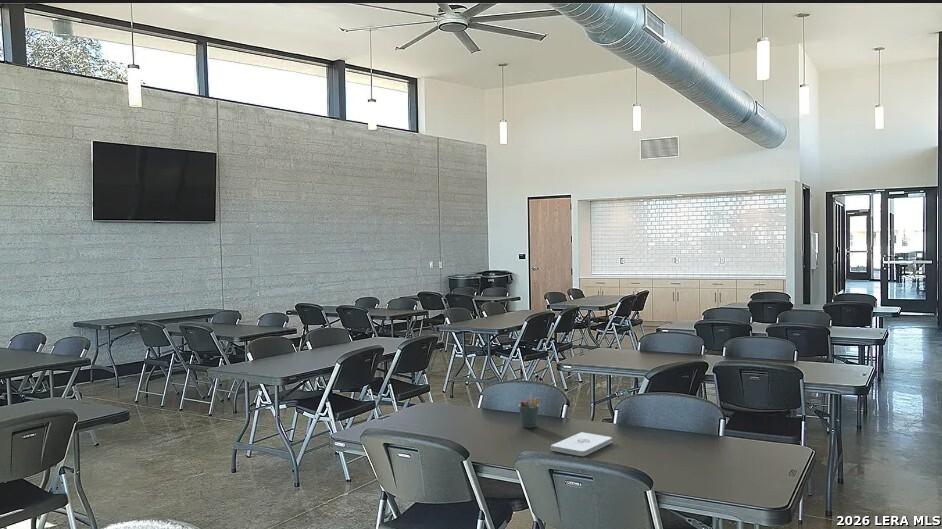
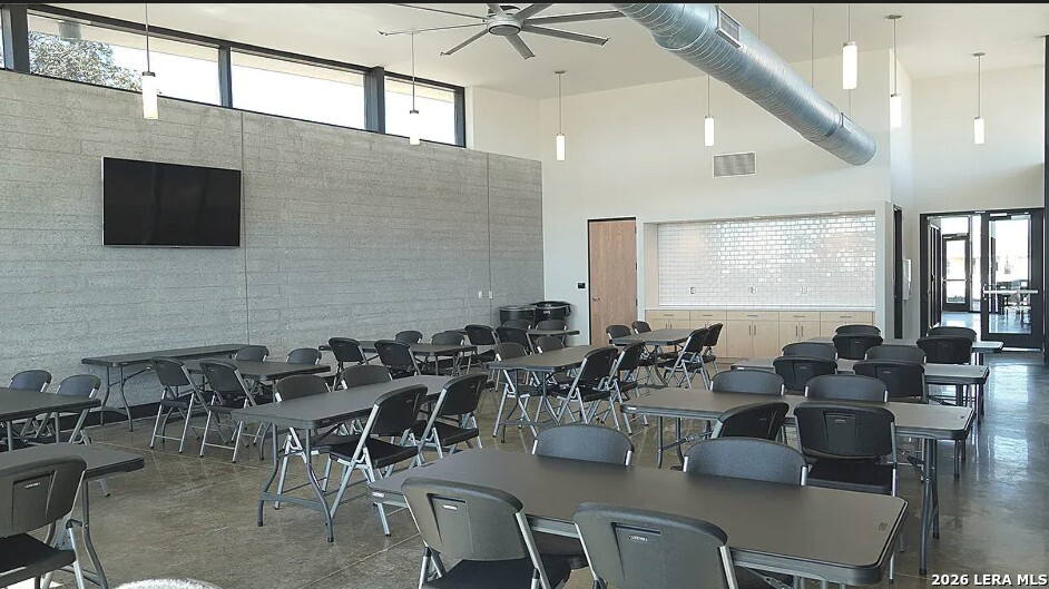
- notepad [550,431,613,457]
- pen holder [518,391,540,429]
